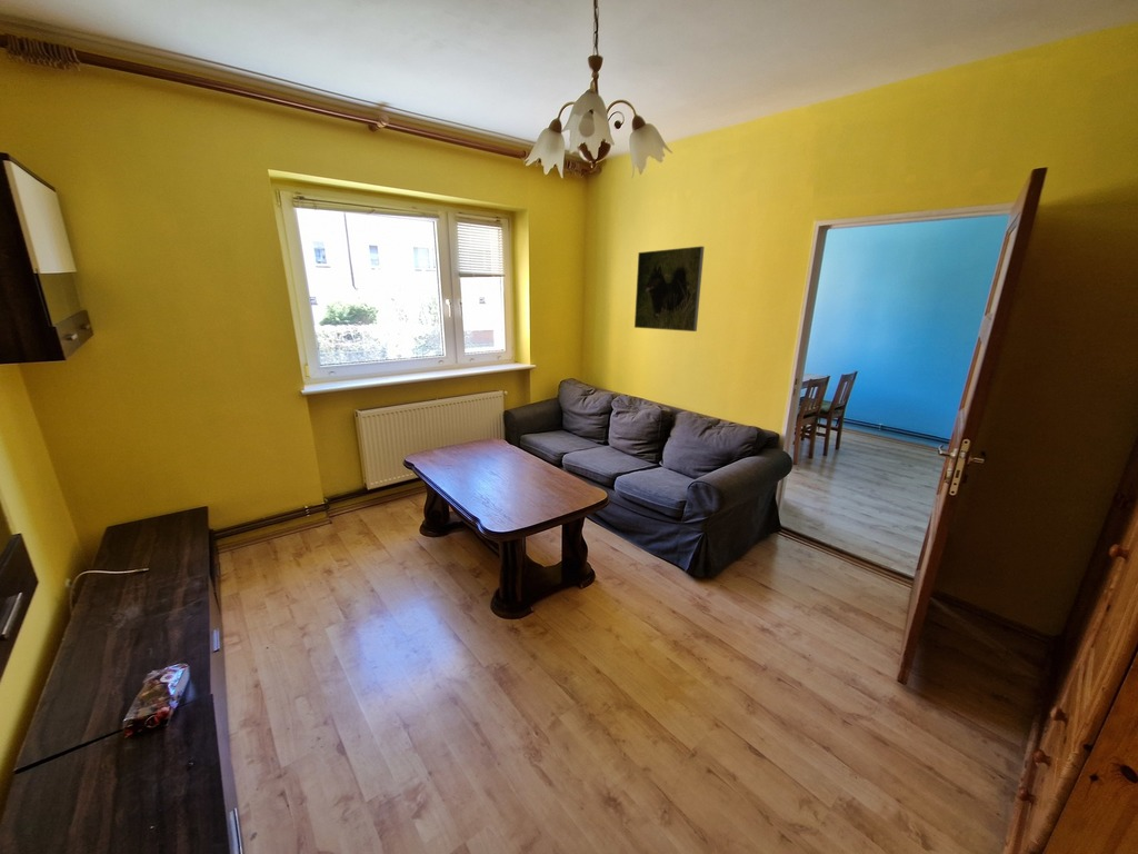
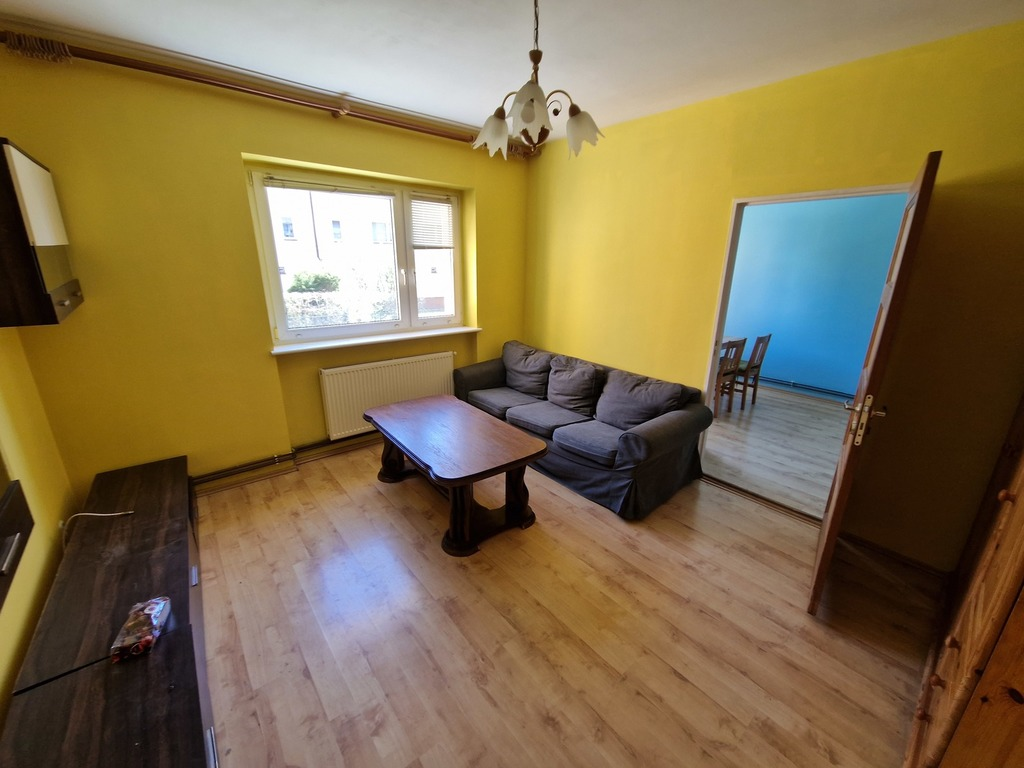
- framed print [633,245,706,332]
